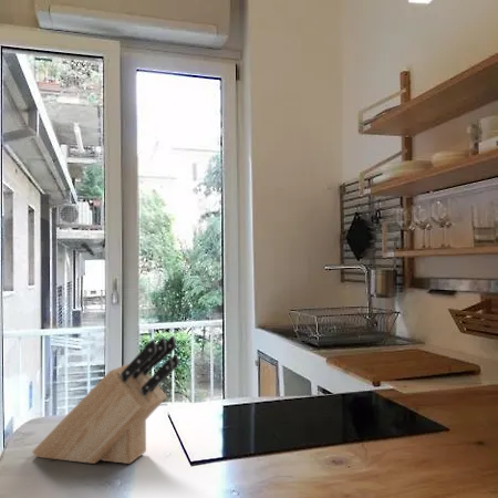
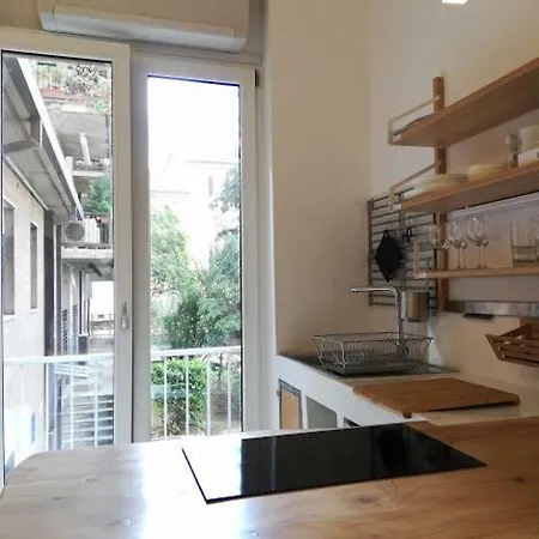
- knife block [31,335,180,465]
